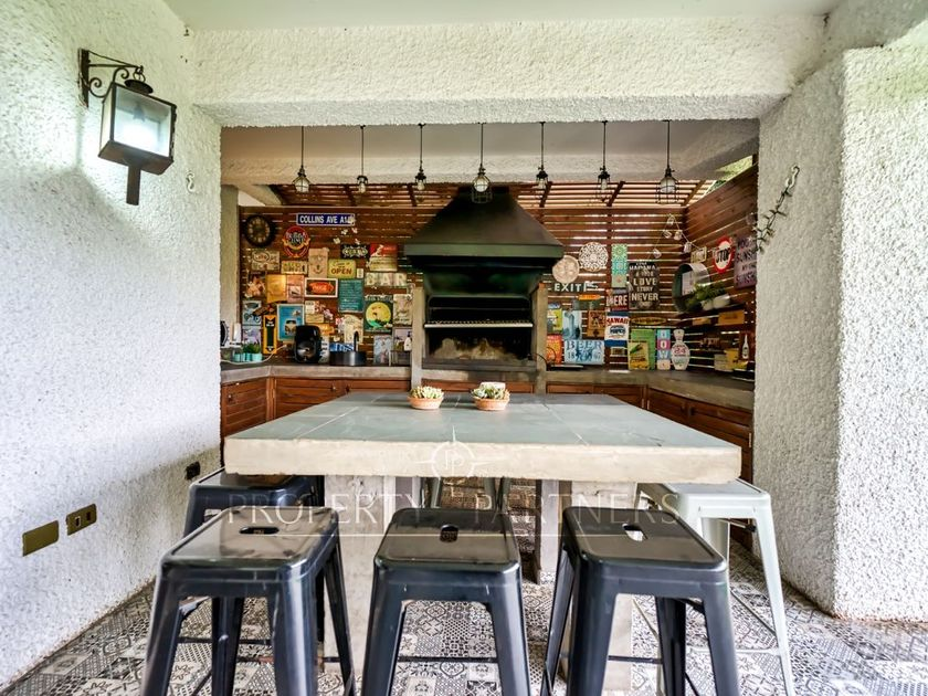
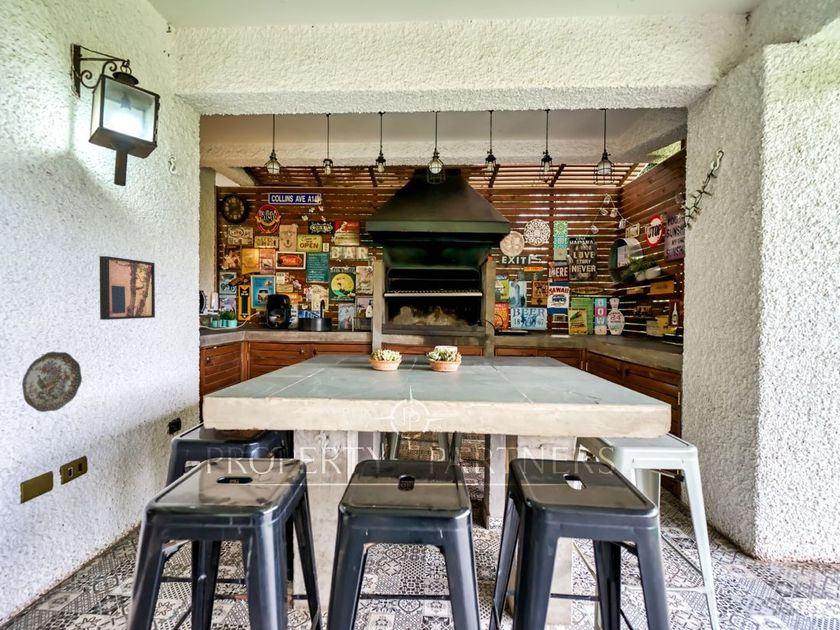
+ wall art [99,255,156,321]
+ decorative plate [21,351,83,413]
